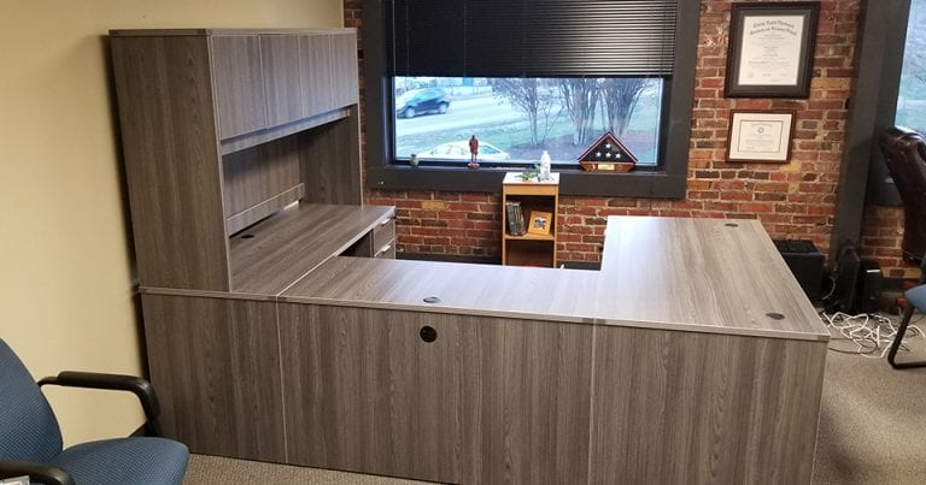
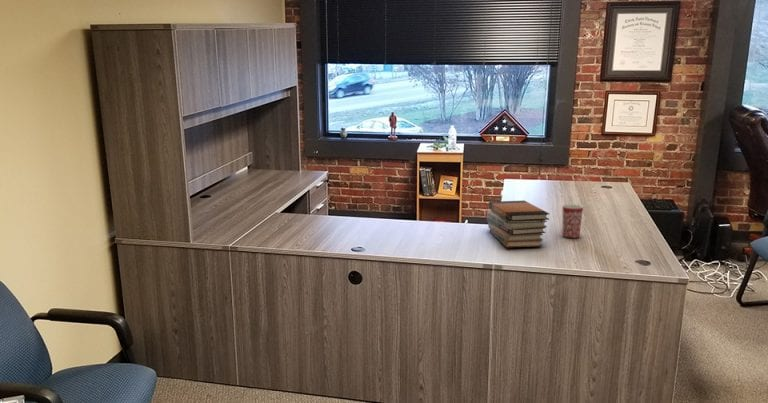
+ book stack [486,199,550,248]
+ mug [561,203,584,239]
